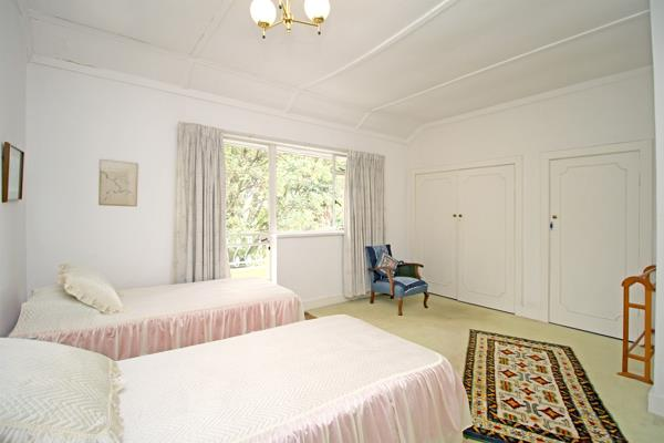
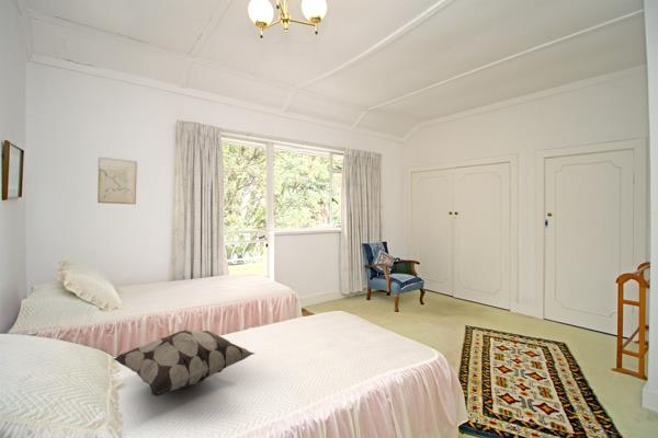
+ decorative pillow [113,328,256,397]
